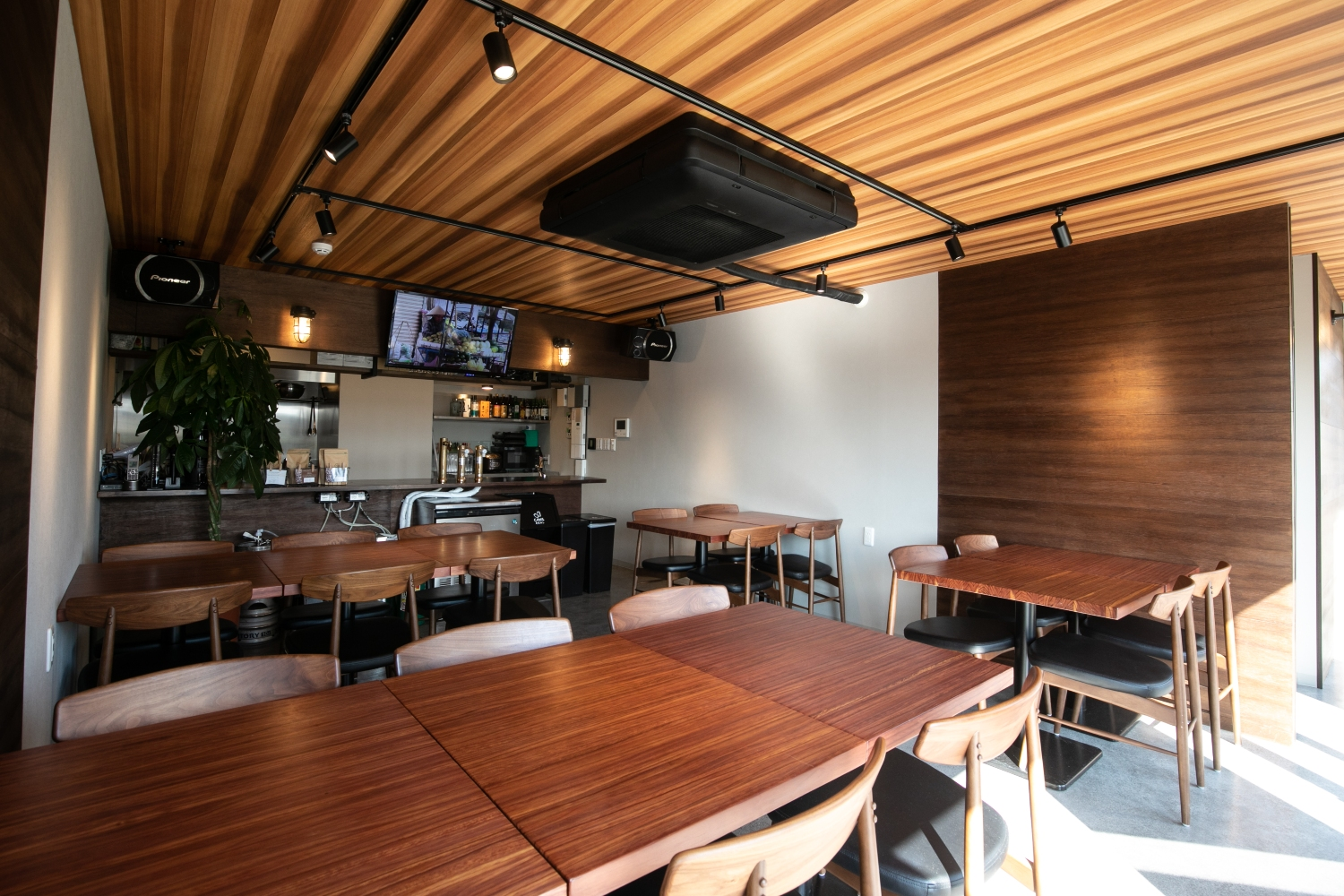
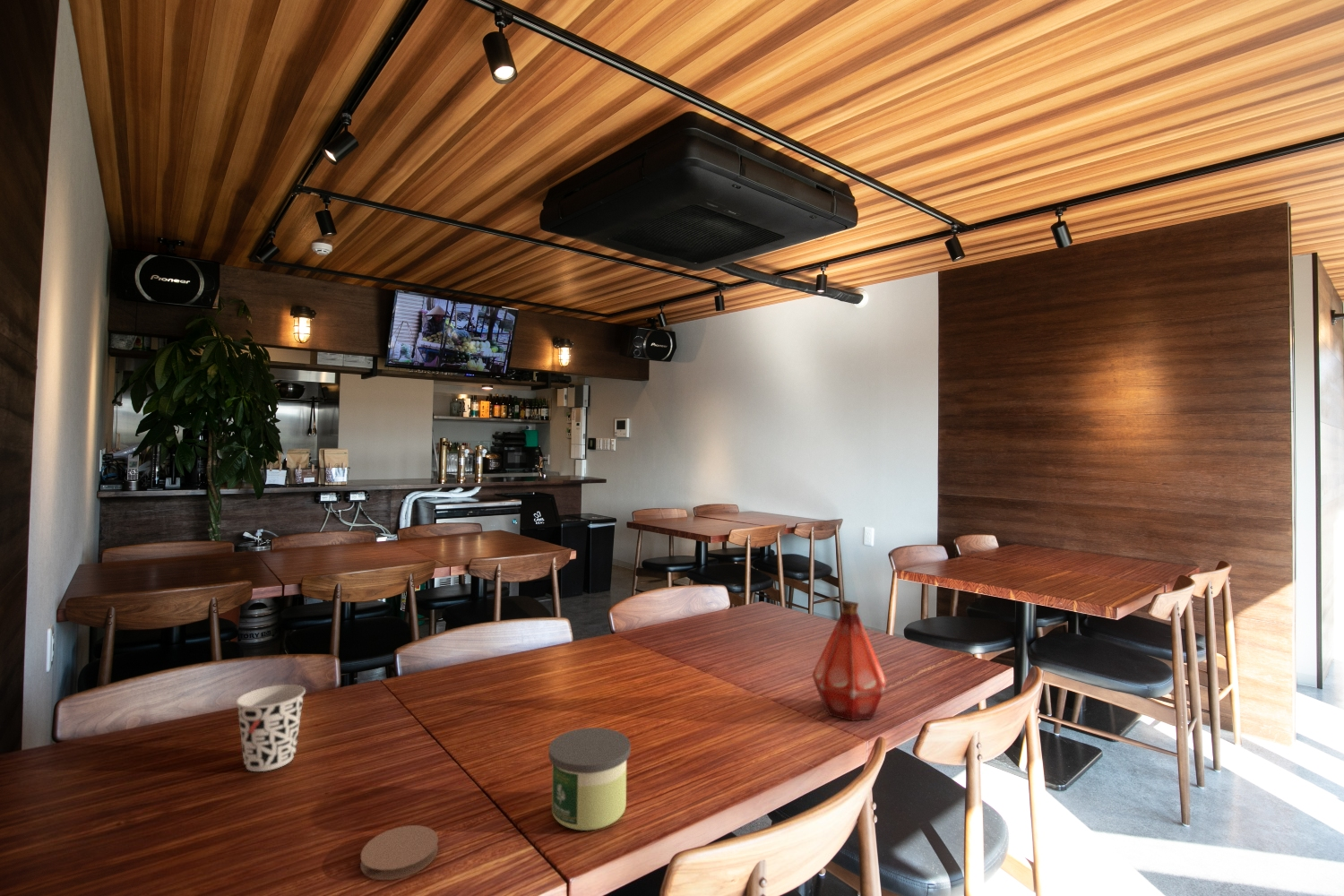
+ coaster [359,824,439,881]
+ cup [235,684,306,772]
+ candle [547,727,632,831]
+ bottle [811,599,888,721]
